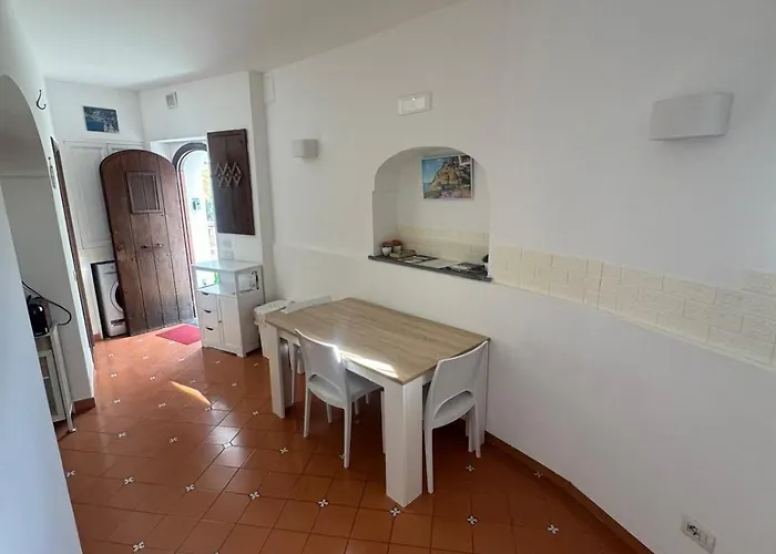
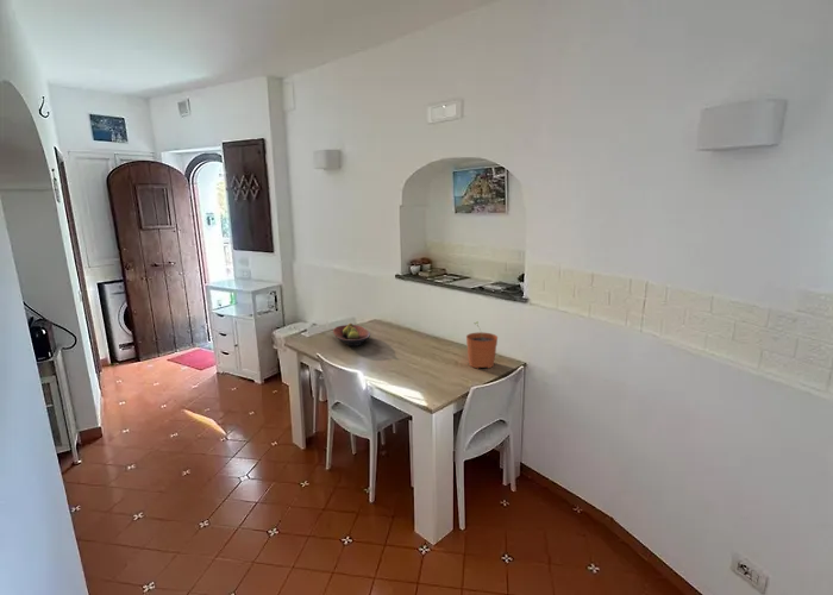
+ fruit bowl [332,322,371,347]
+ plant pot [465,320,499,369]
